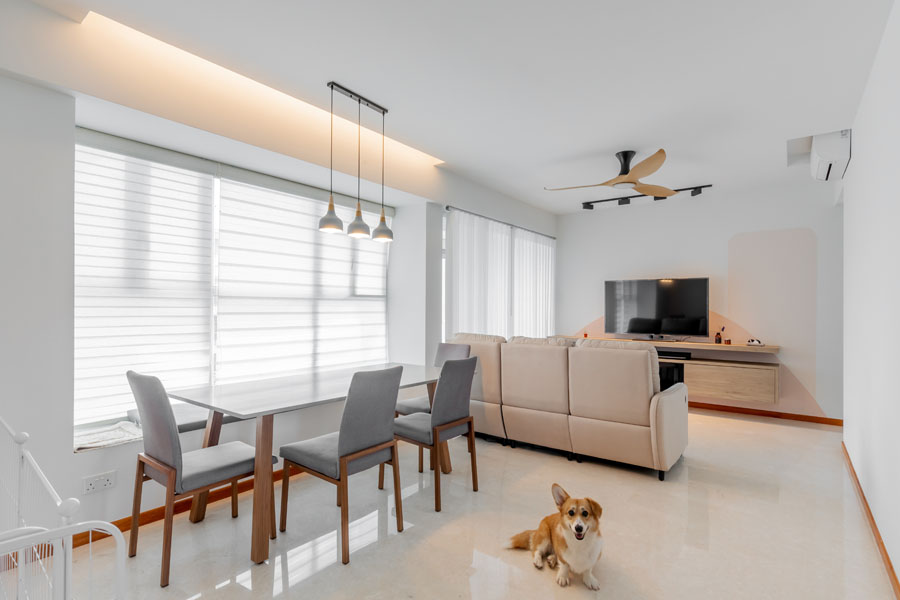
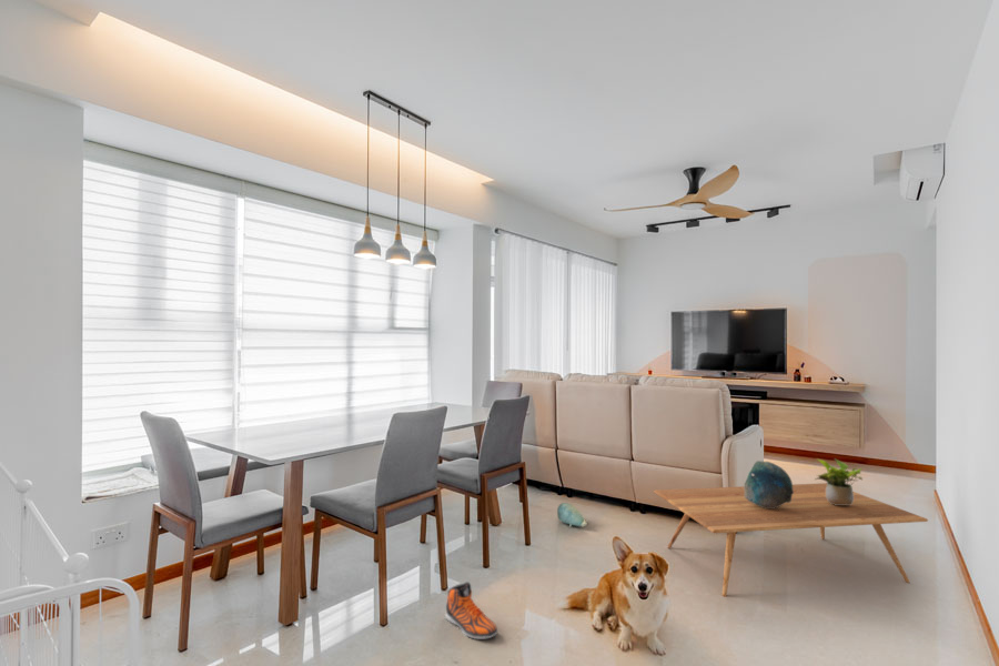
+ sneaker [444,581,498,640]
+ potted plant [815,457,864,505]
+ decorative bowl [743,460,794,508]
+ coffee table [653,482,929,597]
+ plush toy [556,502,588,528]
